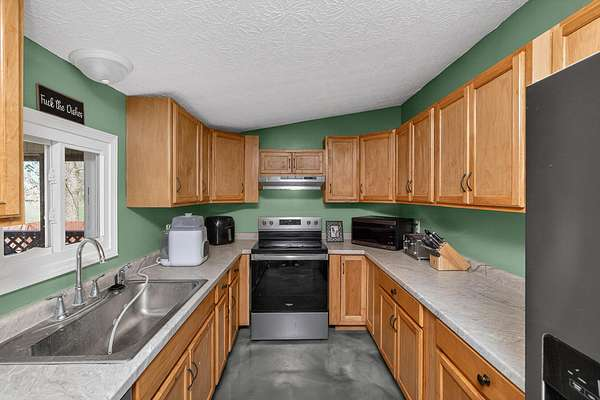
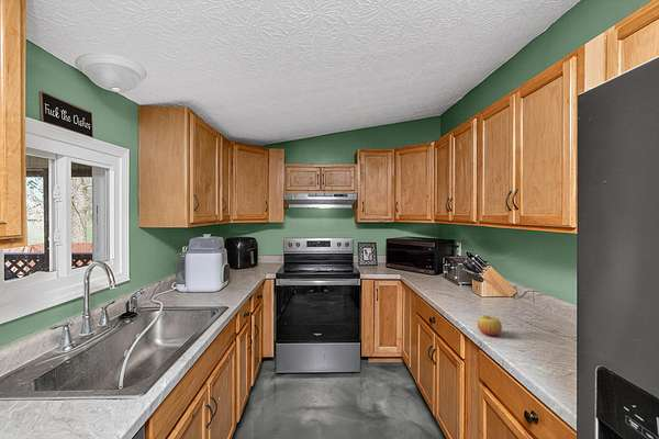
+ apple [477,315,503,337]
